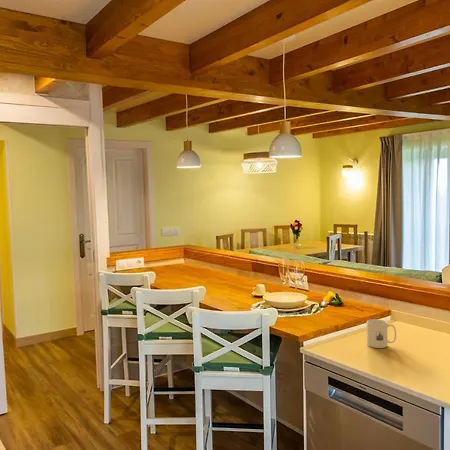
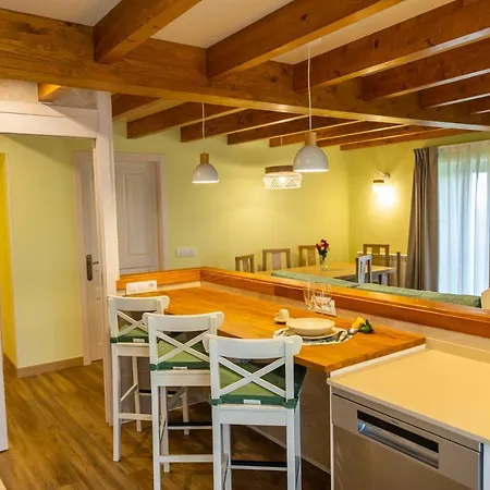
- mug [366,318,397,349]
